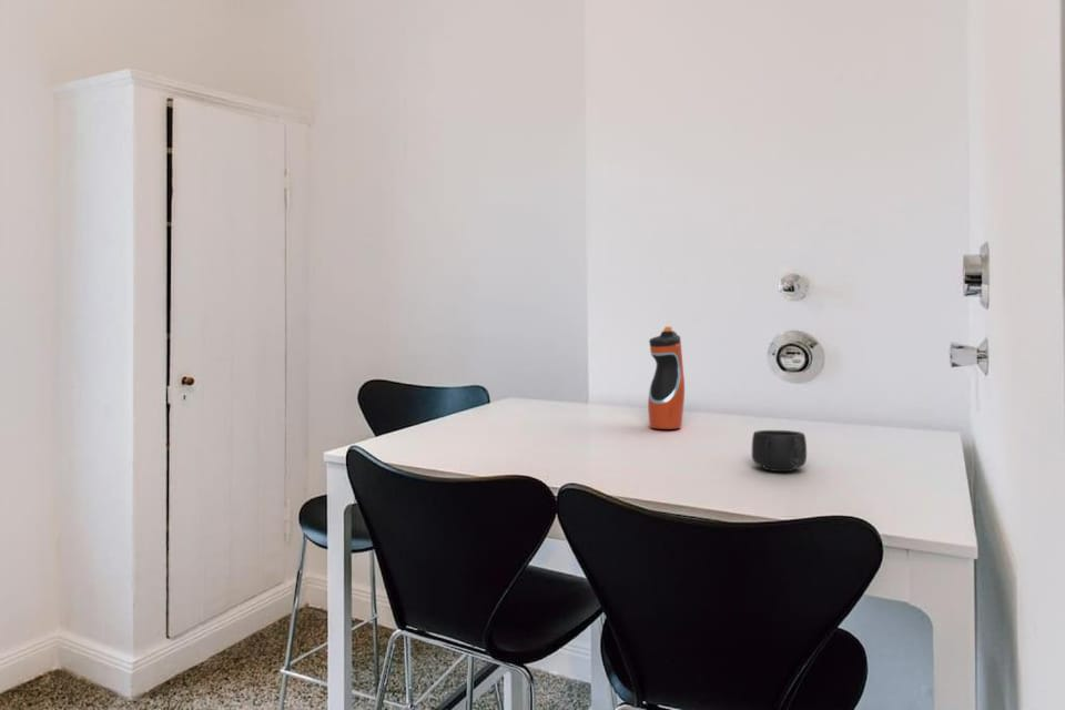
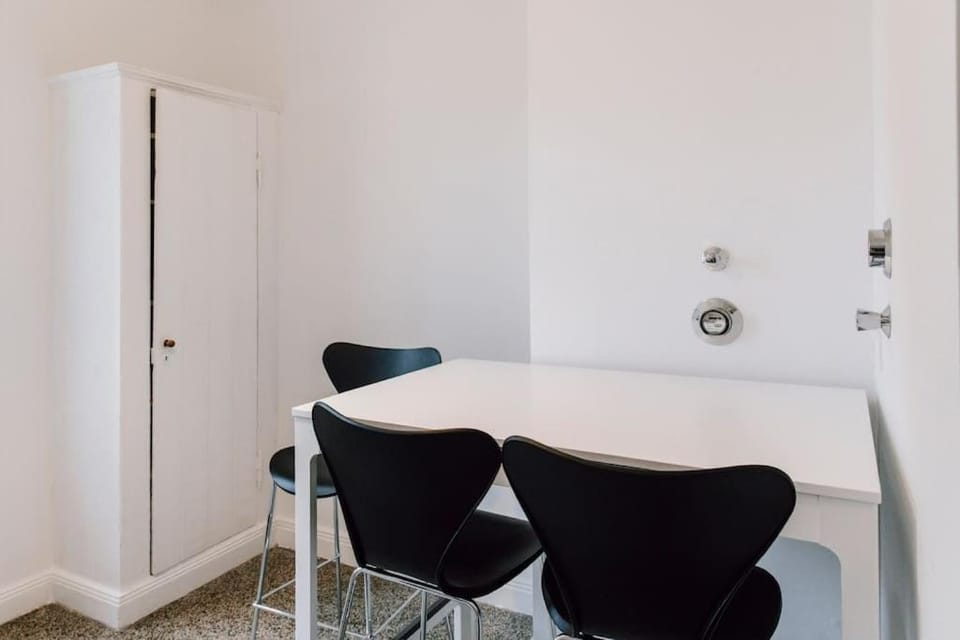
- mug [751,429,808,473]
- water bottle [647,326,686,430]
